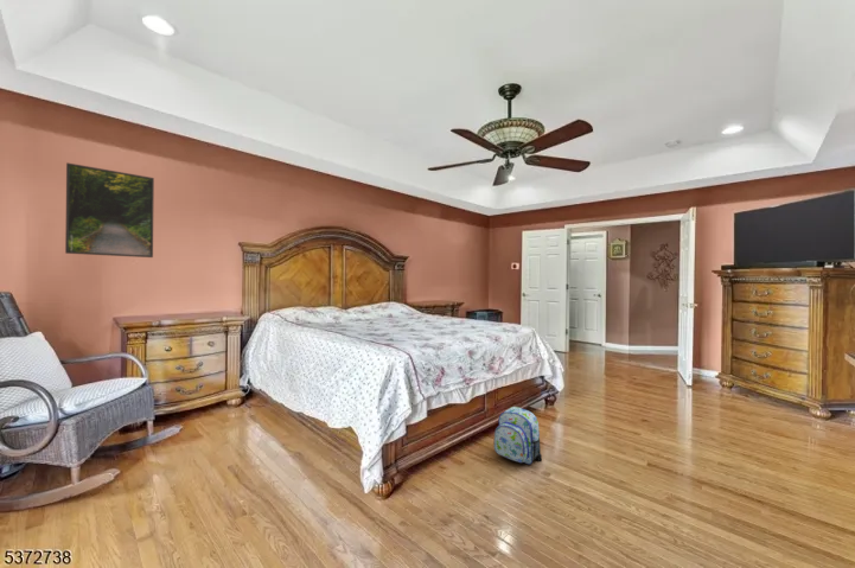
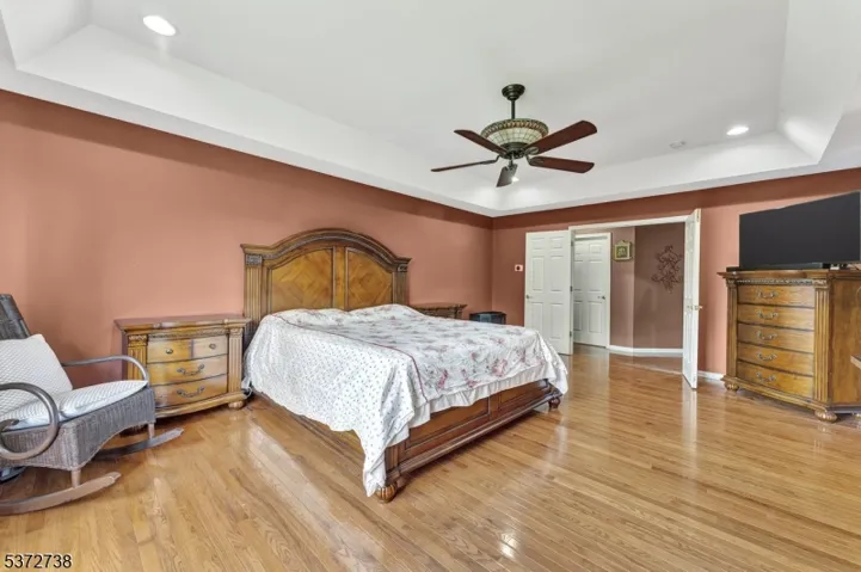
- backpack [492,406,543,465]
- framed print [64,161,155,259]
